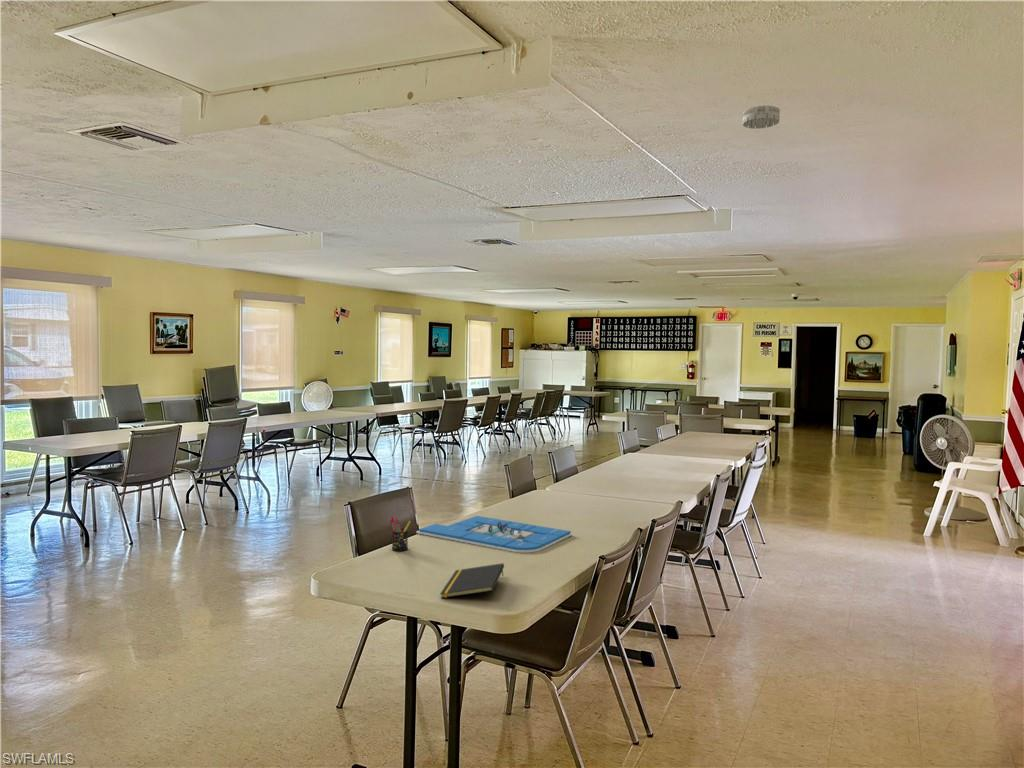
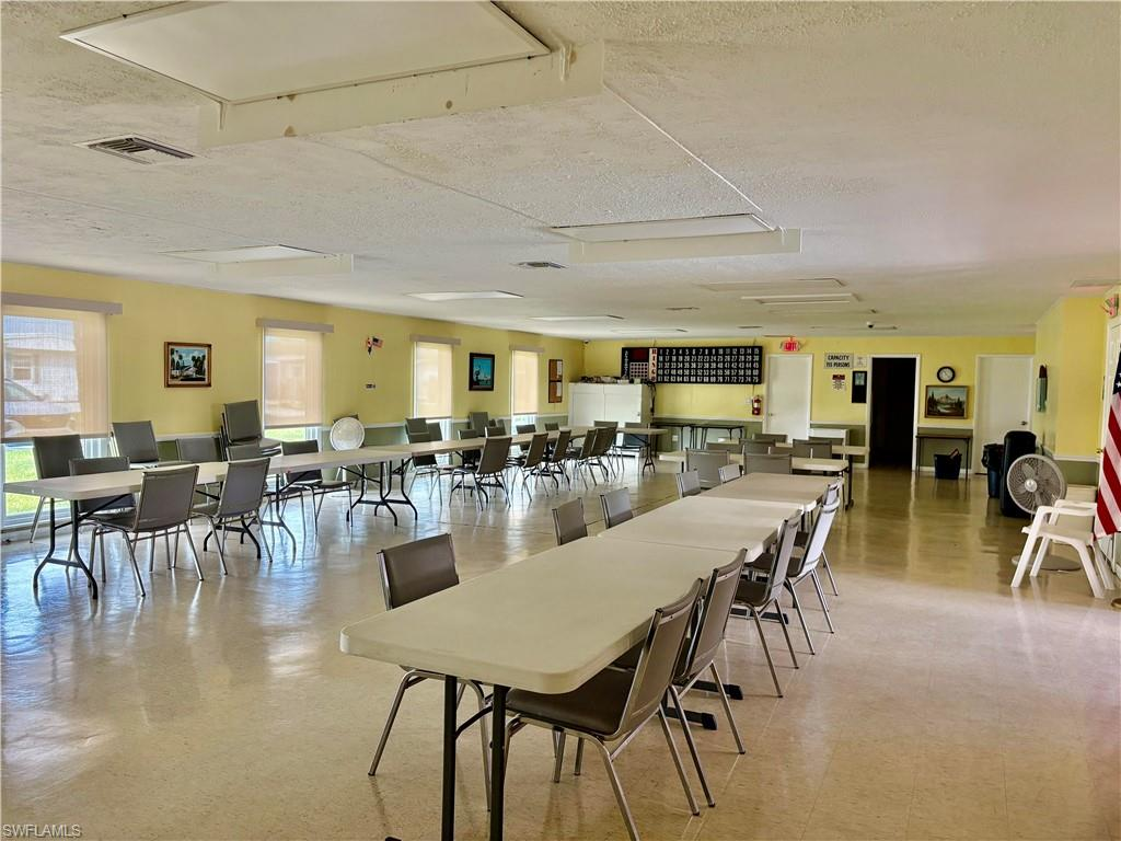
- notepad [439,562,505,599]
- pen holder [389,515,412,552]
- board game [415,515,574,553]
- smoke detector [742,104,781,130]
